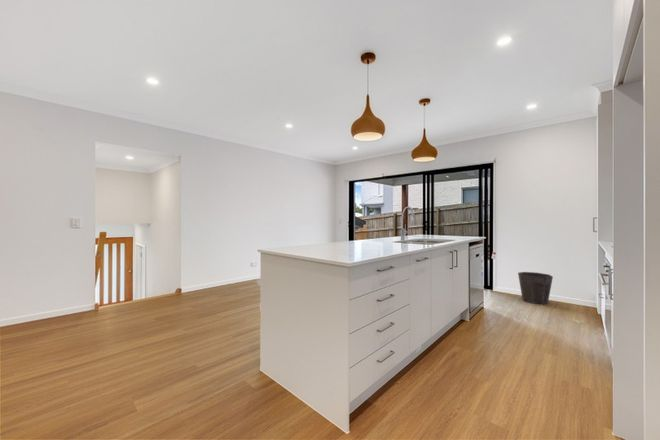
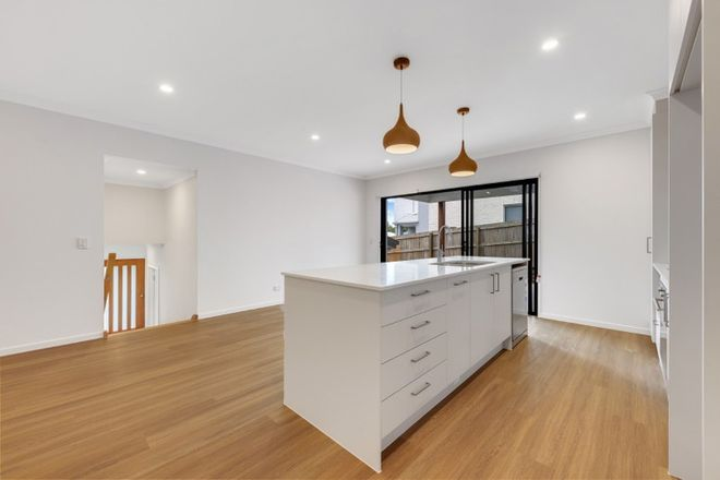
- waste bin [517,271,554,305]
